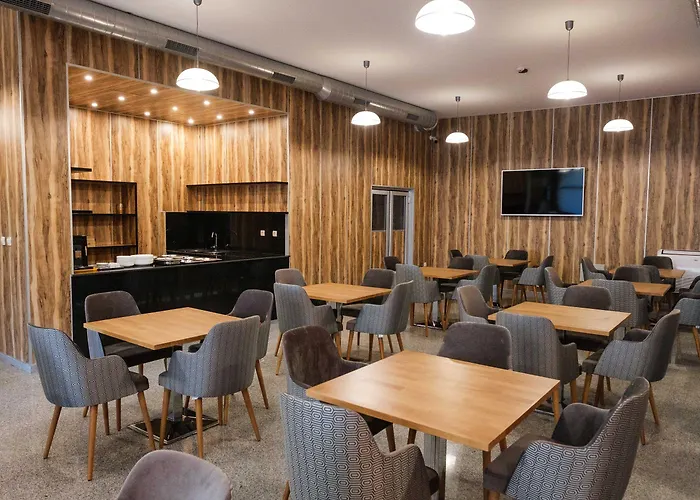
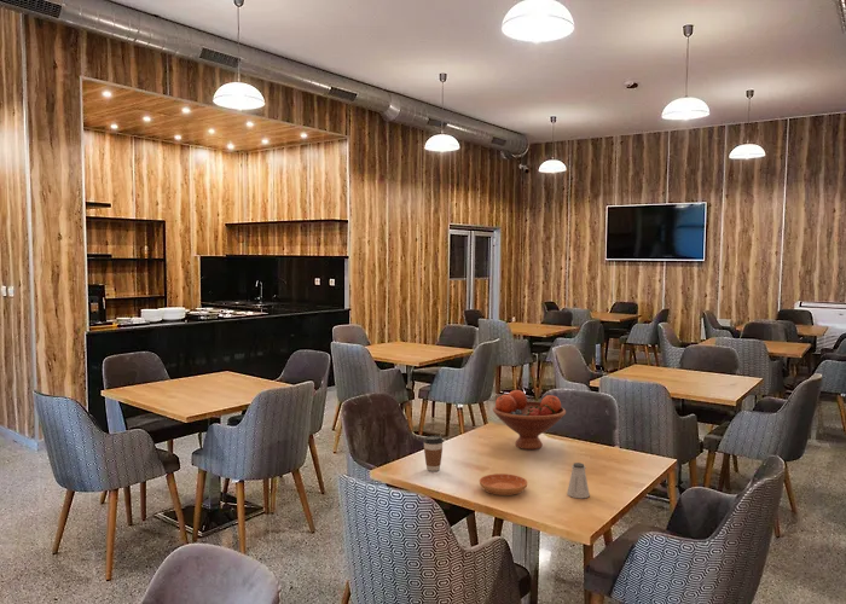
+ fruit bowl [492,389,567,451]
+ coffee cup [422,435,445,472]
+ saltshaker [566,461,591,499]
+ saucer [479,472,529,496]
